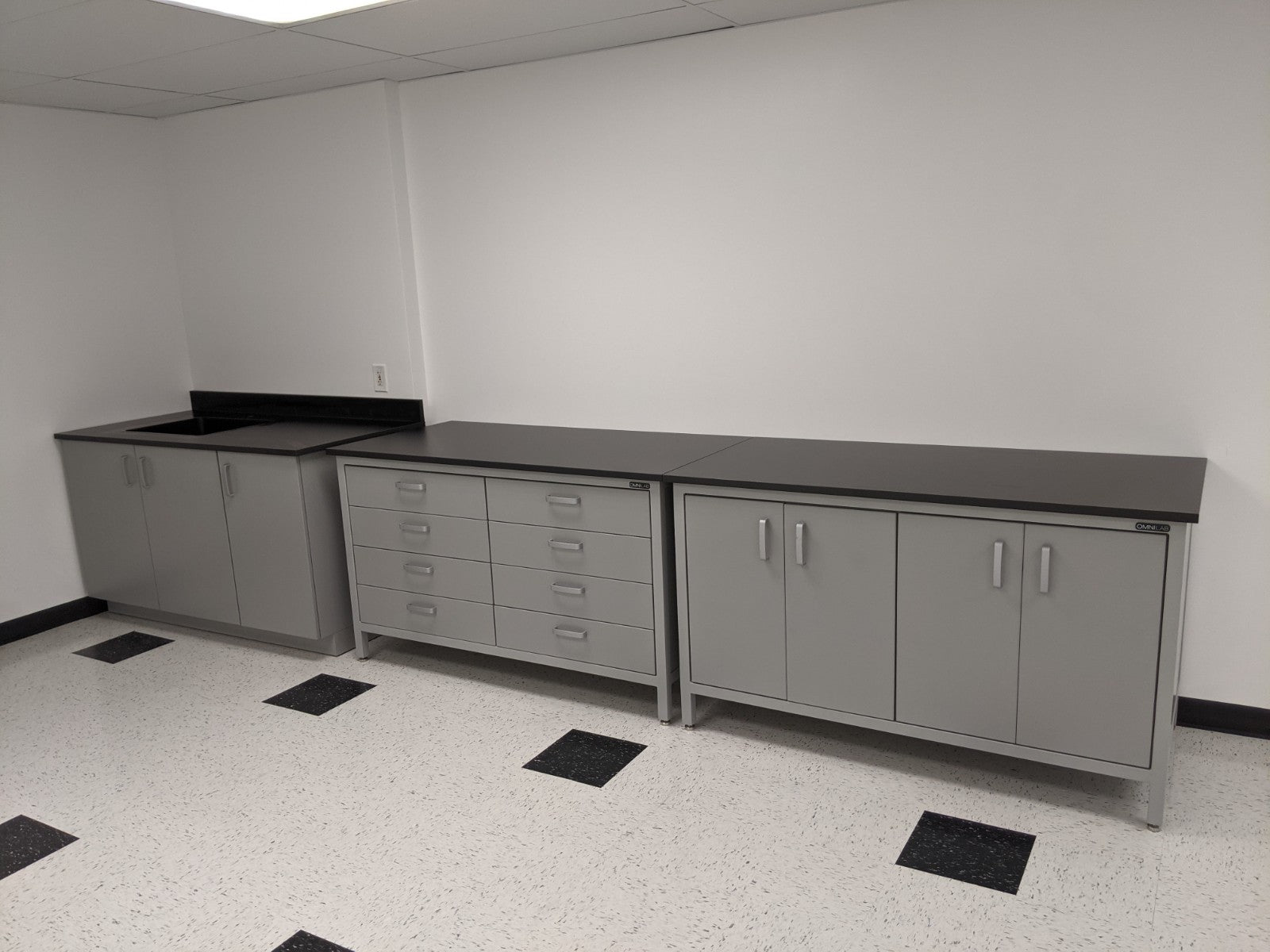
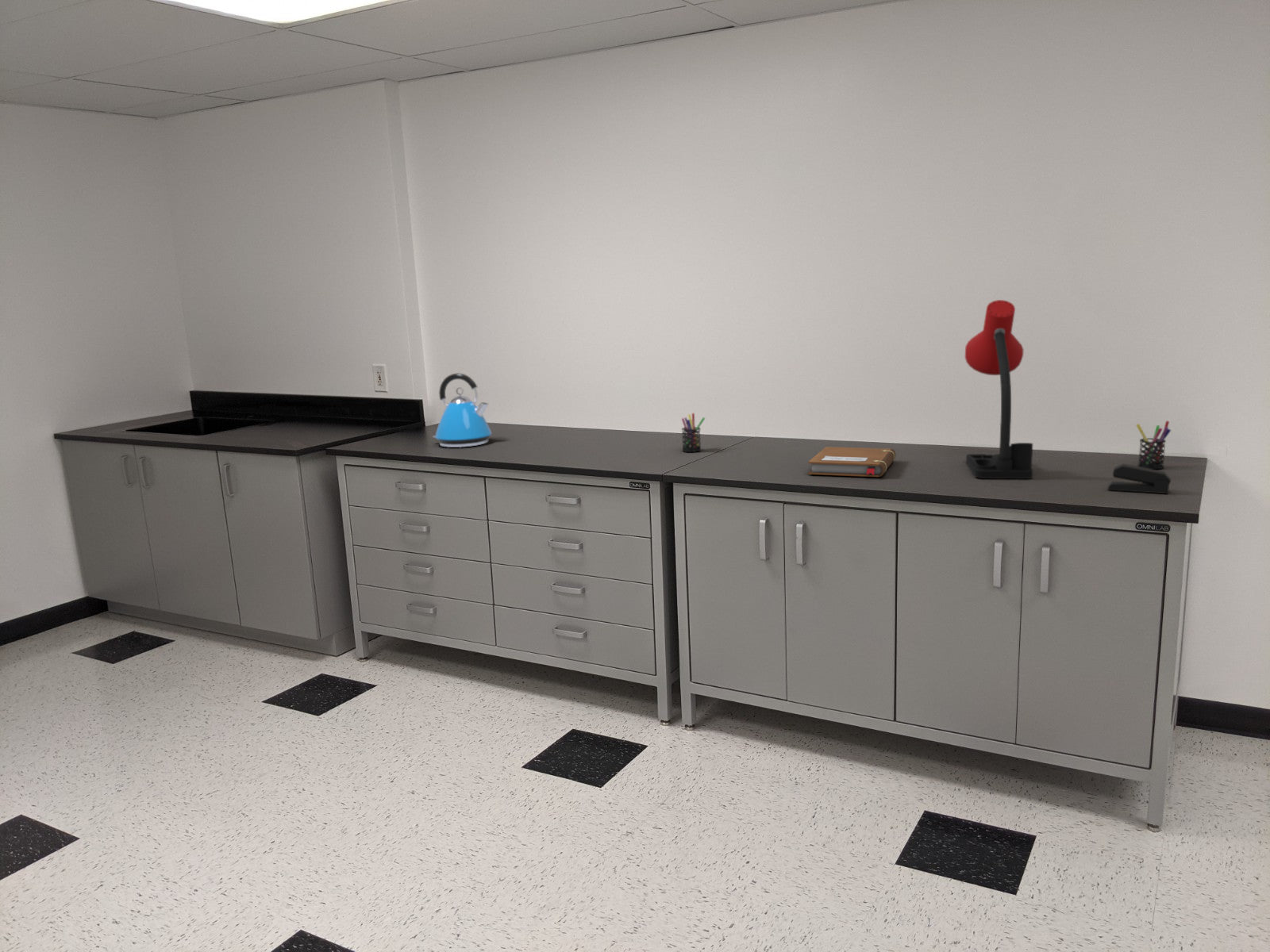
+ pen holder [681,413,706,453]
+ stapler [1107,463,1172,494]
+ kettle [432,372,492,448]
+ notebook [807,446,896,478]
+ desk lamp [964,299,1034,479]
+ pen holder [1135,420,1172,470]
